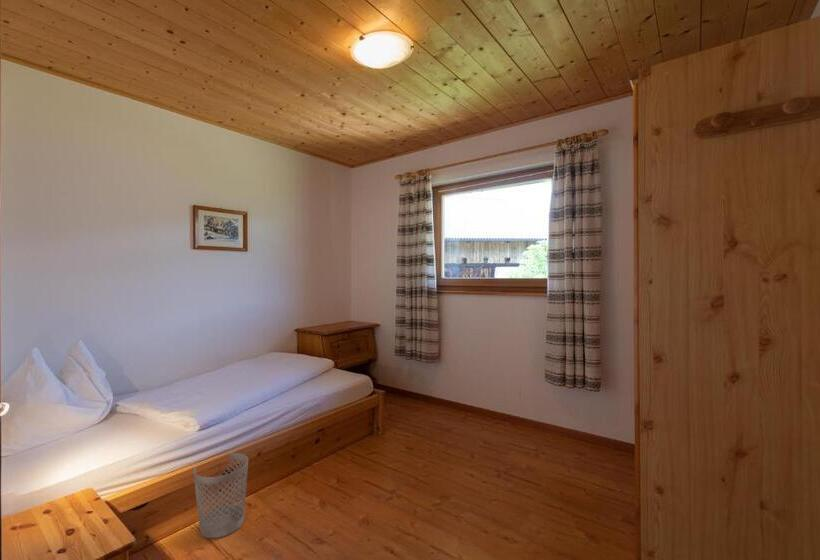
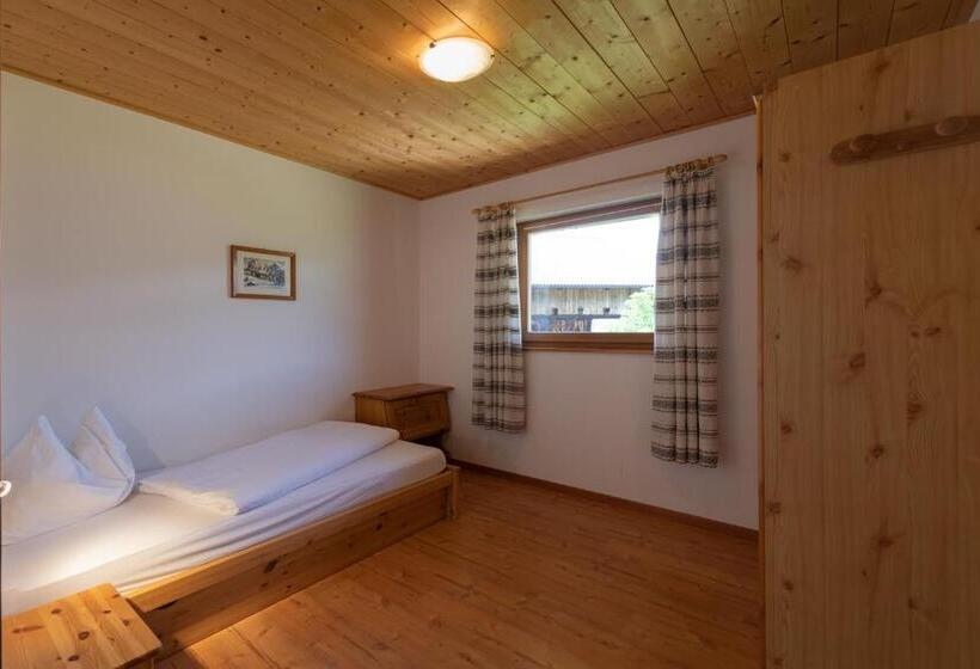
- wastebasket [192,452,249,539]
